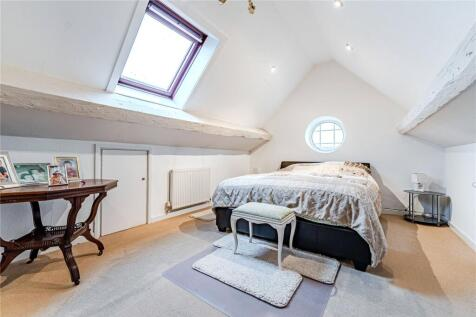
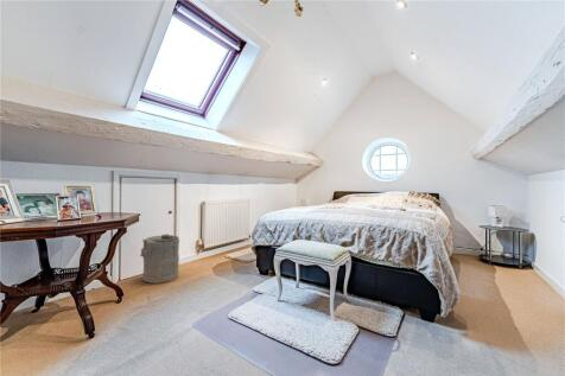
+ laundry hamper [139,232,180,285]
